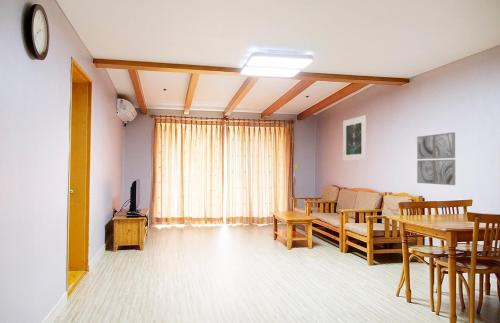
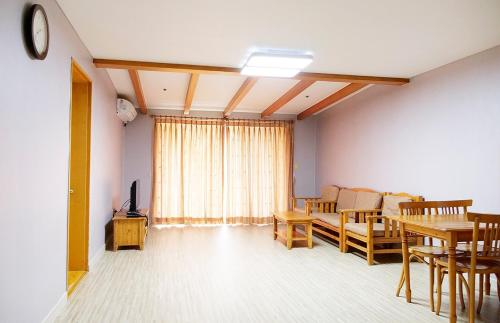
- wall art [416,131,456,186]
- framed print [342,114,367,162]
